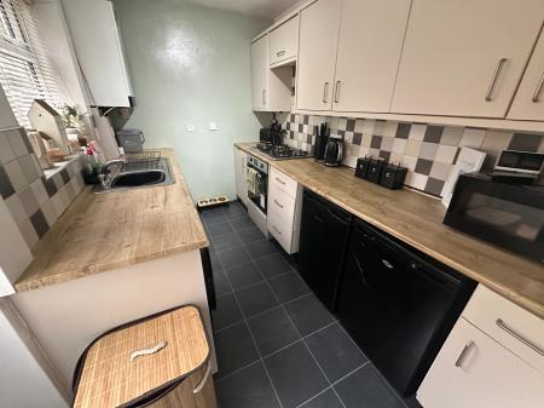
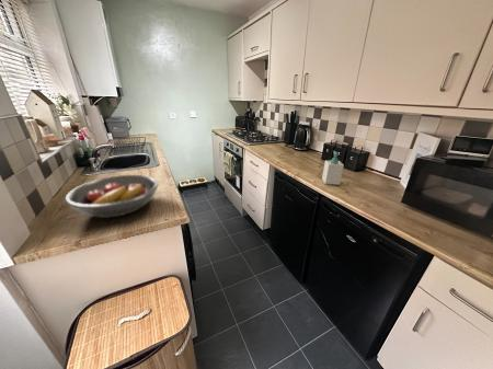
+ fruit bowl [64,174,160,219]
+ soap bottle [321,150,345,186]
